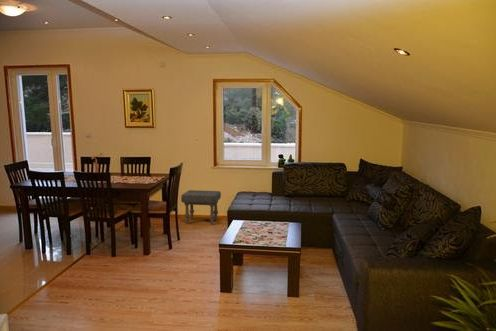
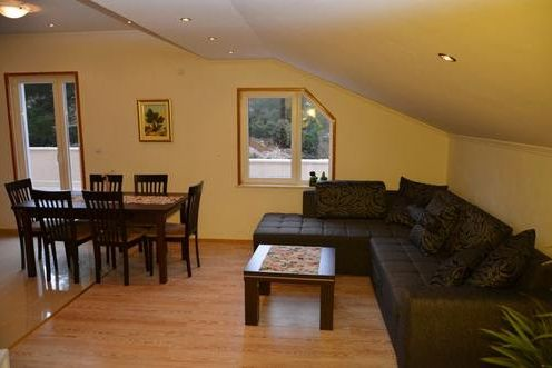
- ottoman [180,189,222,226]
